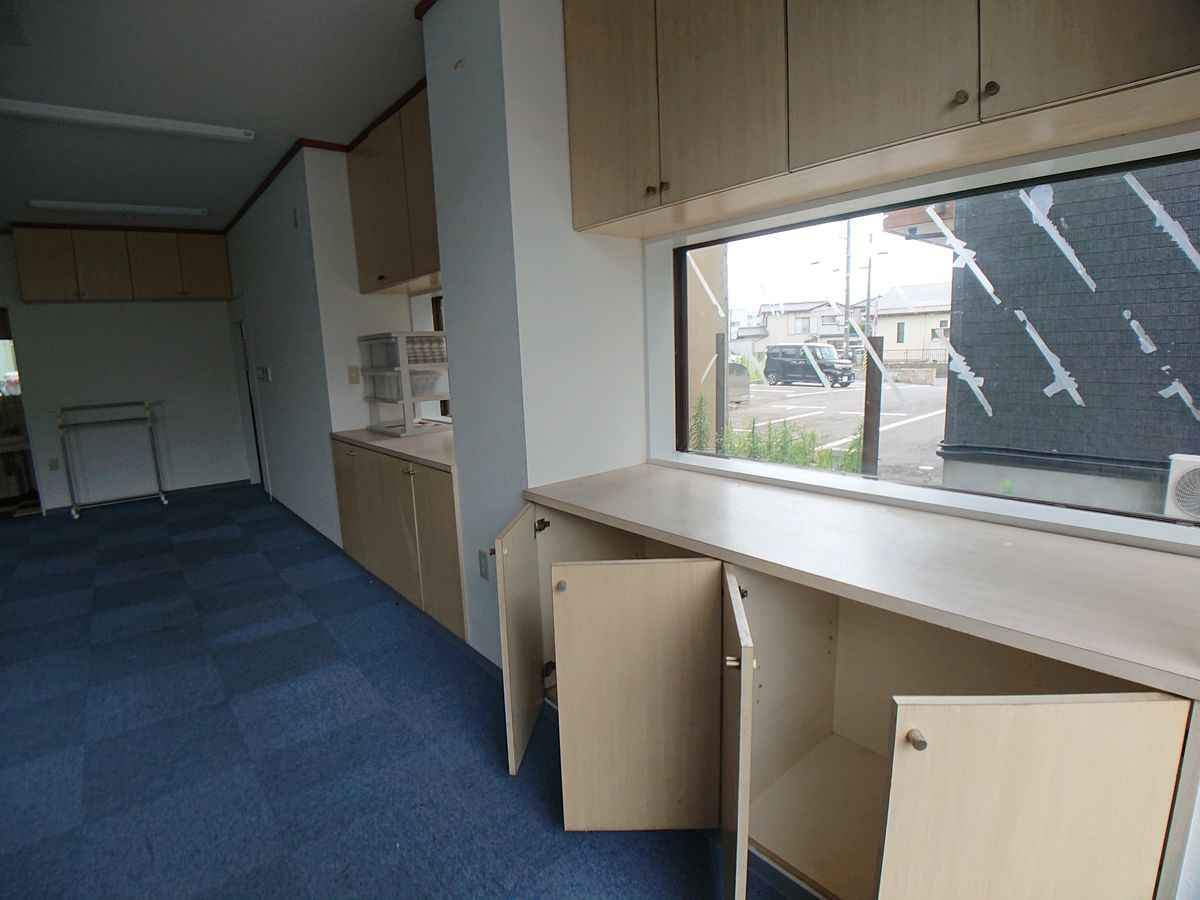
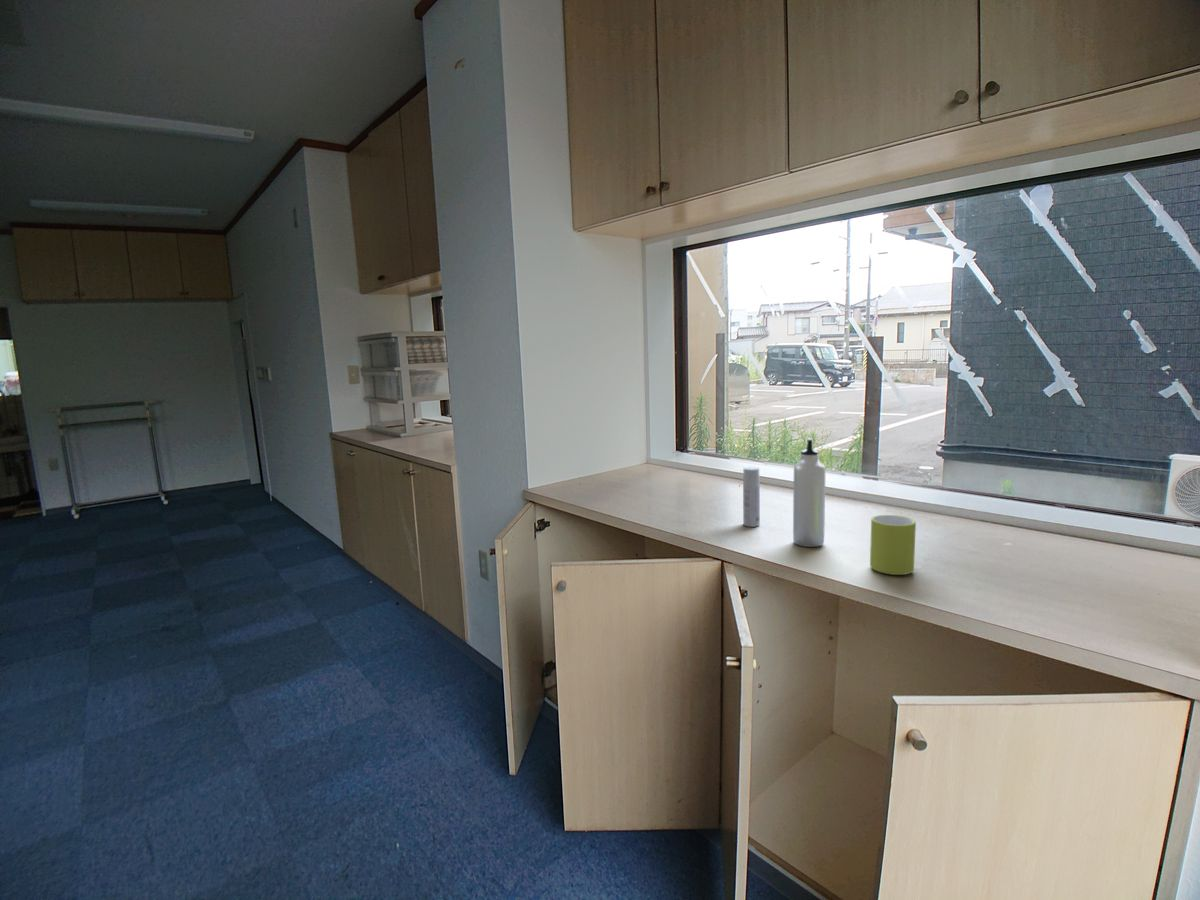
+ water bottle [792,437,826,548]
+ bottle [742,466,761,528]
+ mug [869,514,917,576]
